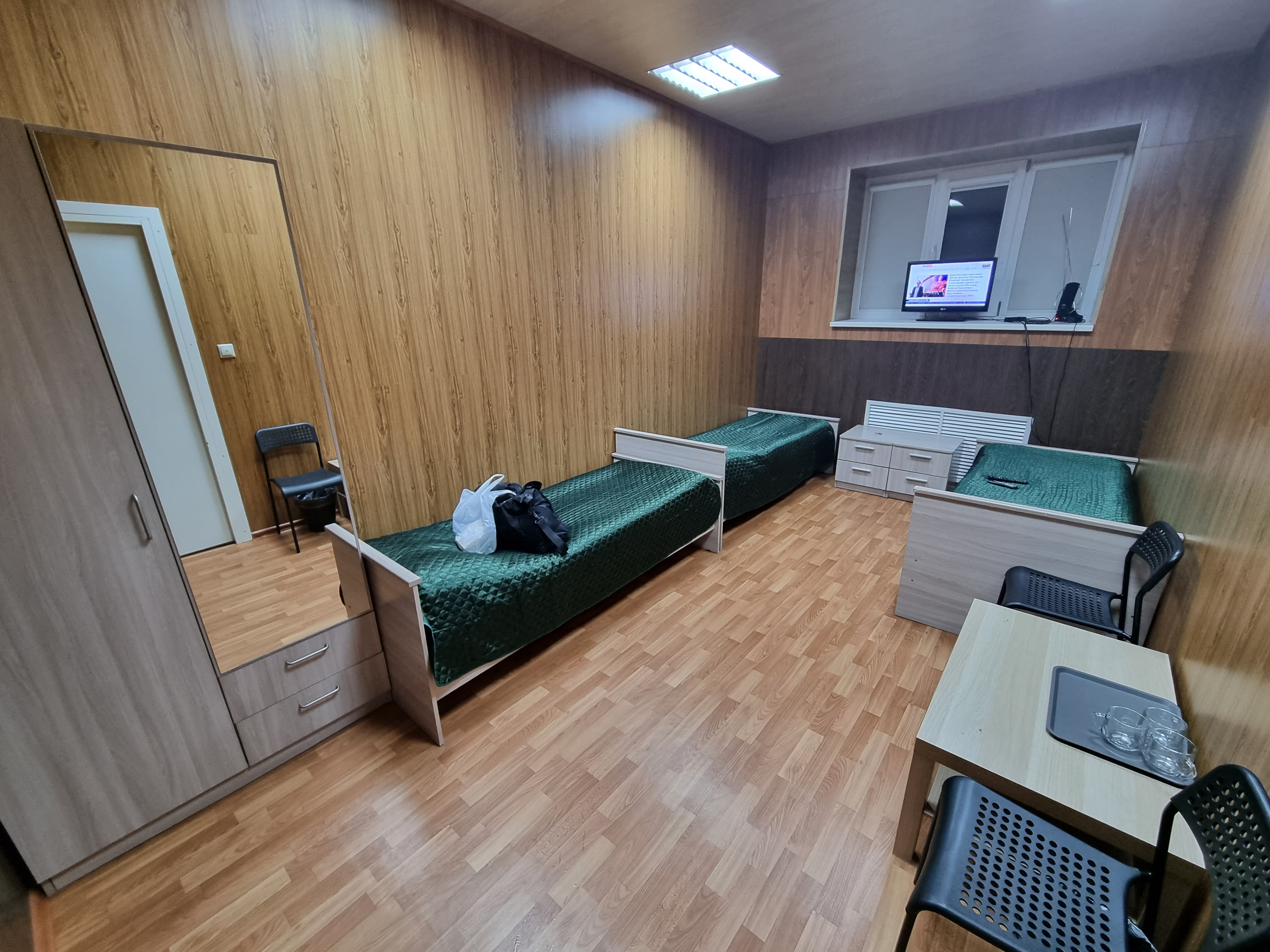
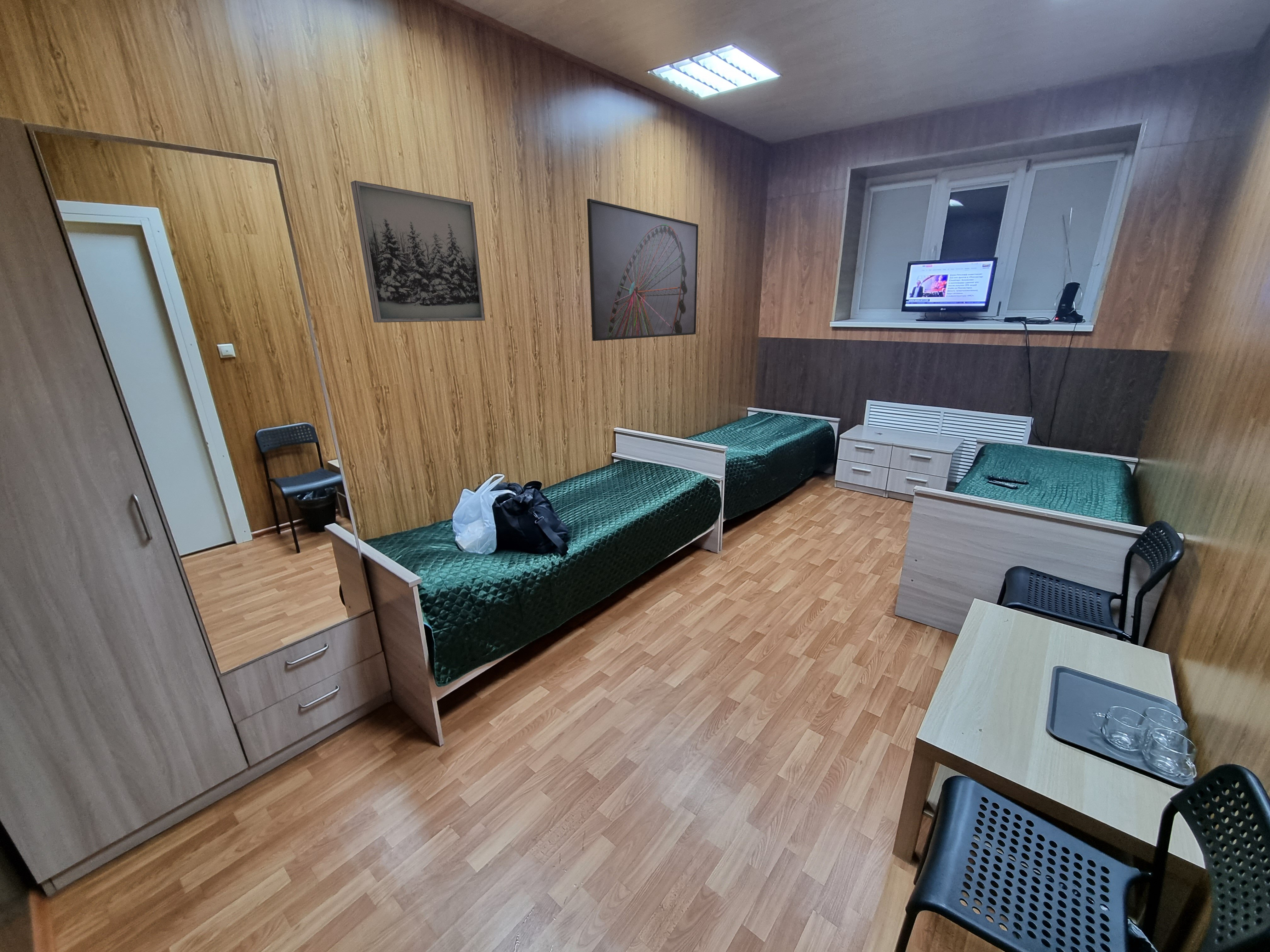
+ wall art [350,180,485,323]
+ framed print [587,198,699,341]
